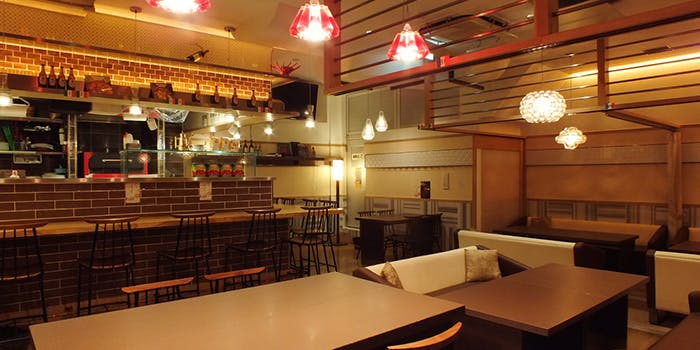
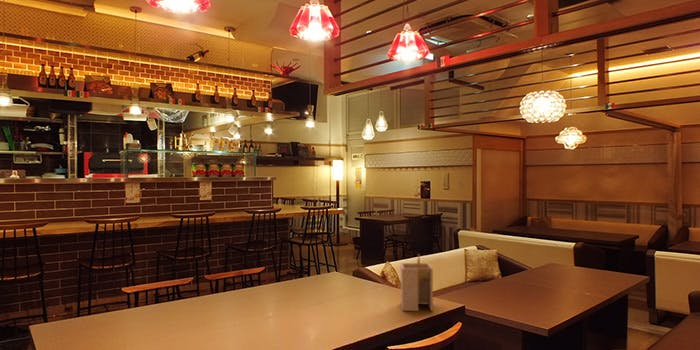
+ utensil holder [400,253,434,312]
